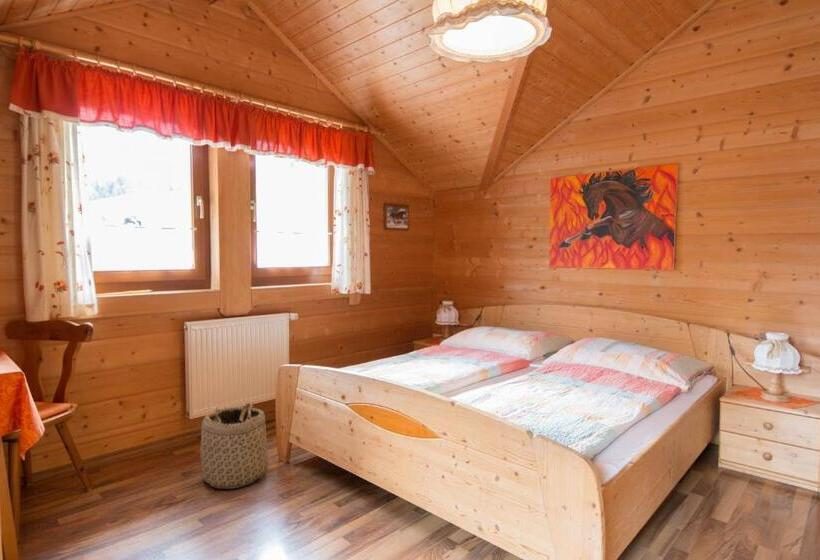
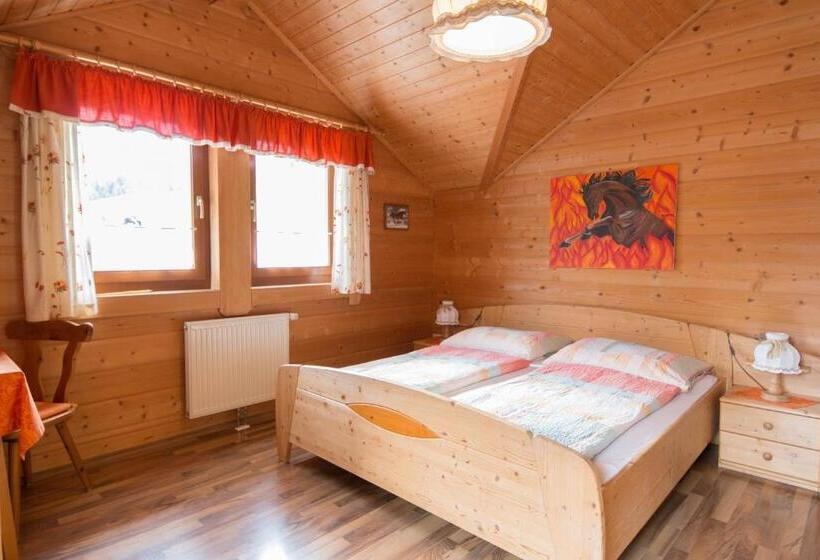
- basket [199,402,269,490]
